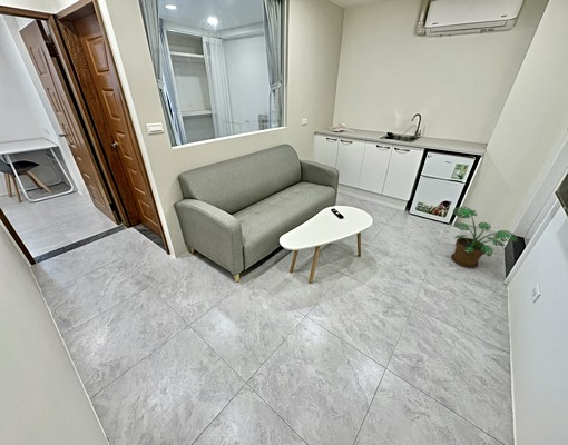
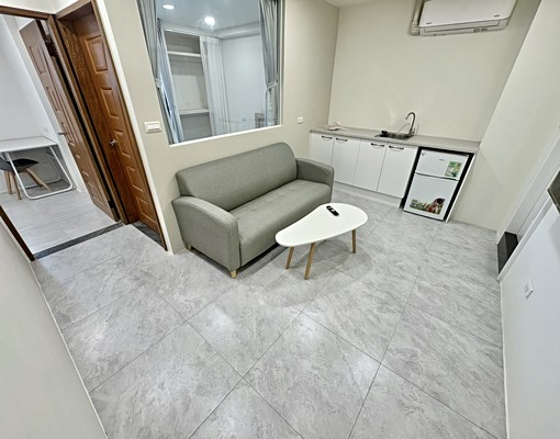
- potted plant [450,206,519,269]
